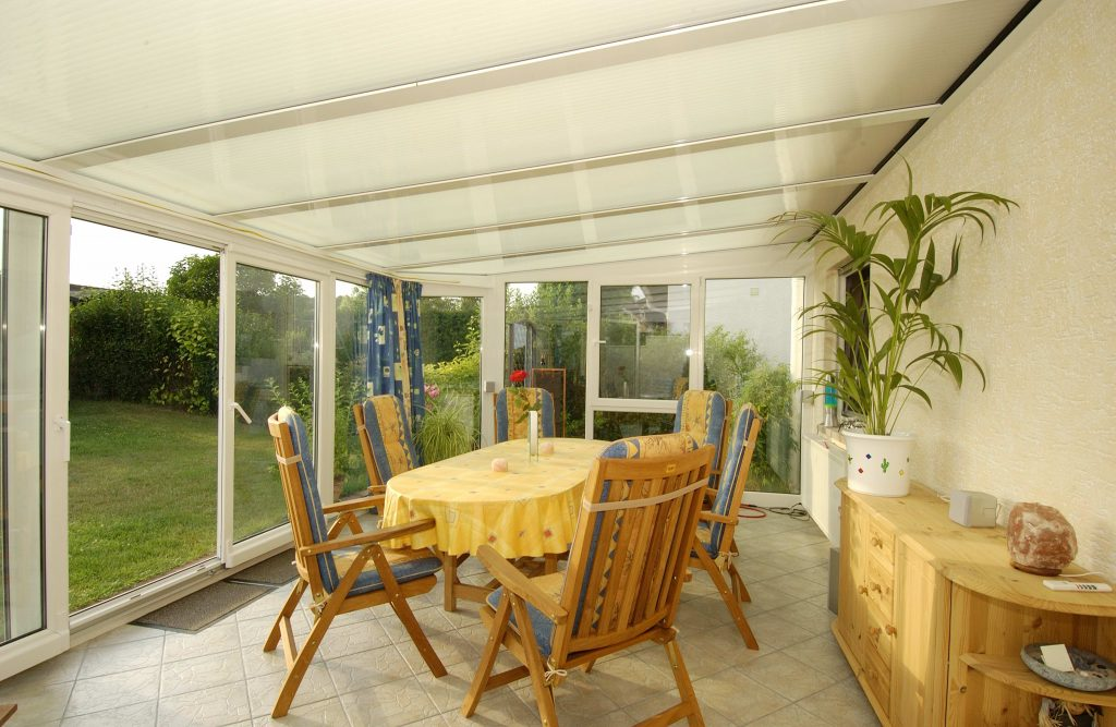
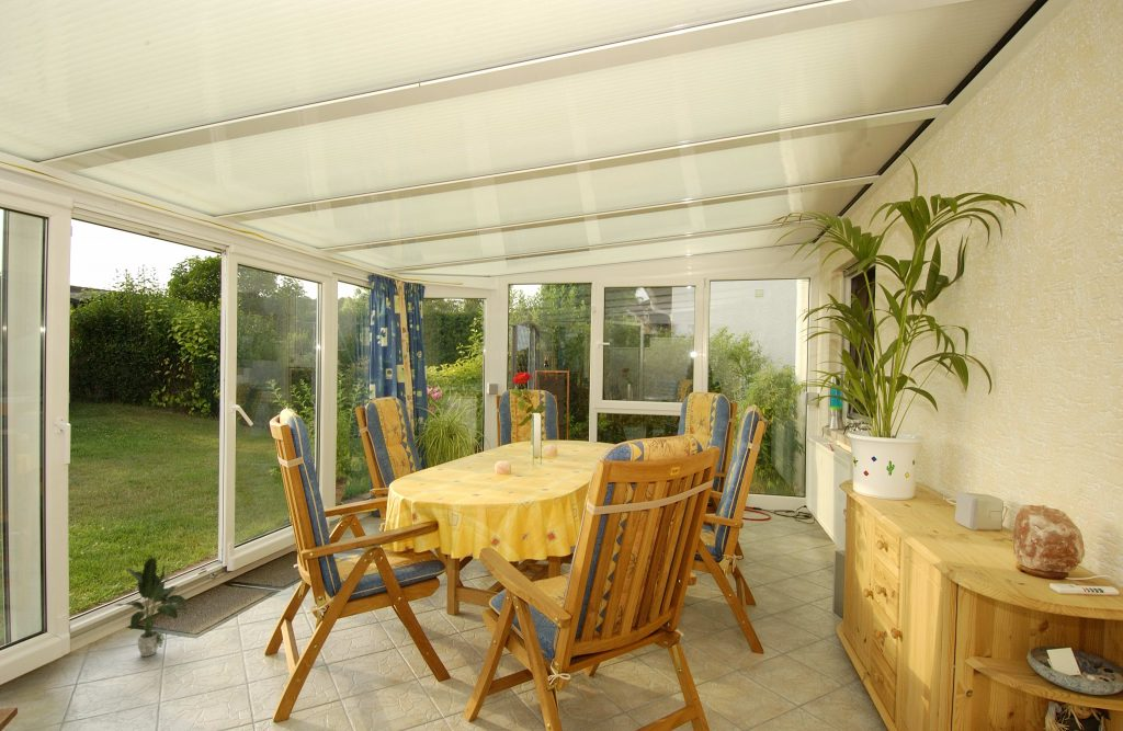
+ potted plant [115,557,191,658]
